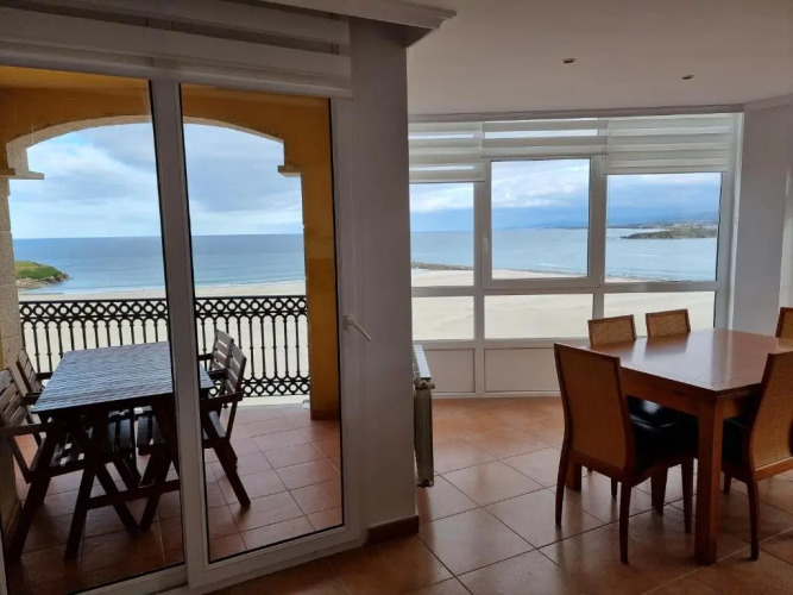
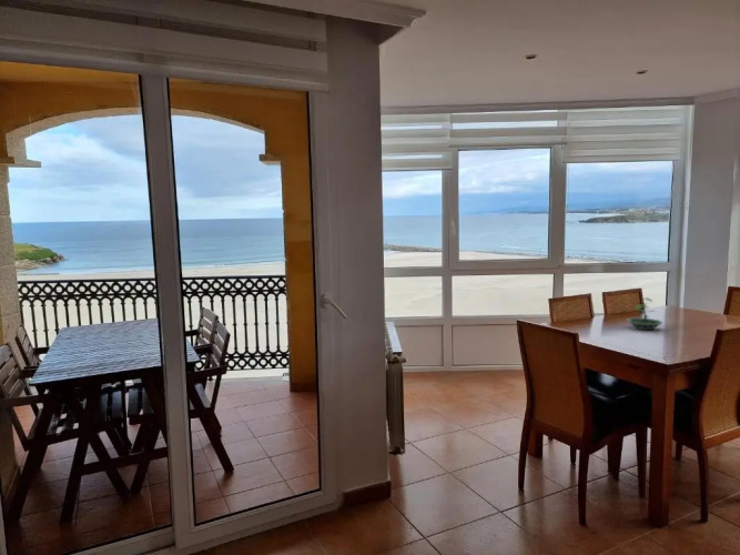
+ terrarium [626,296,665,331]
